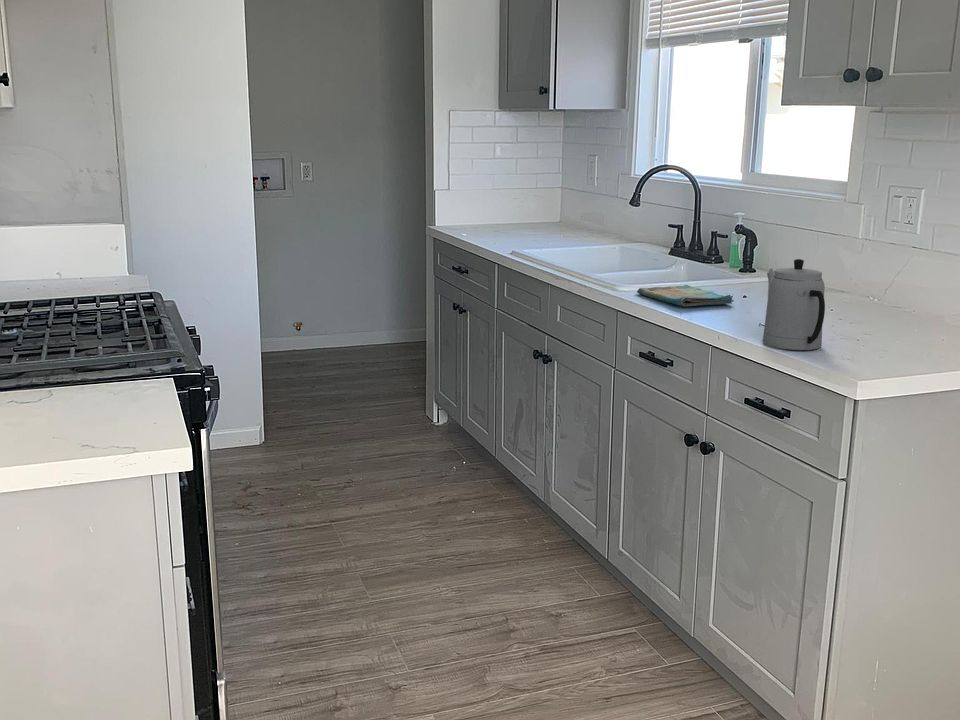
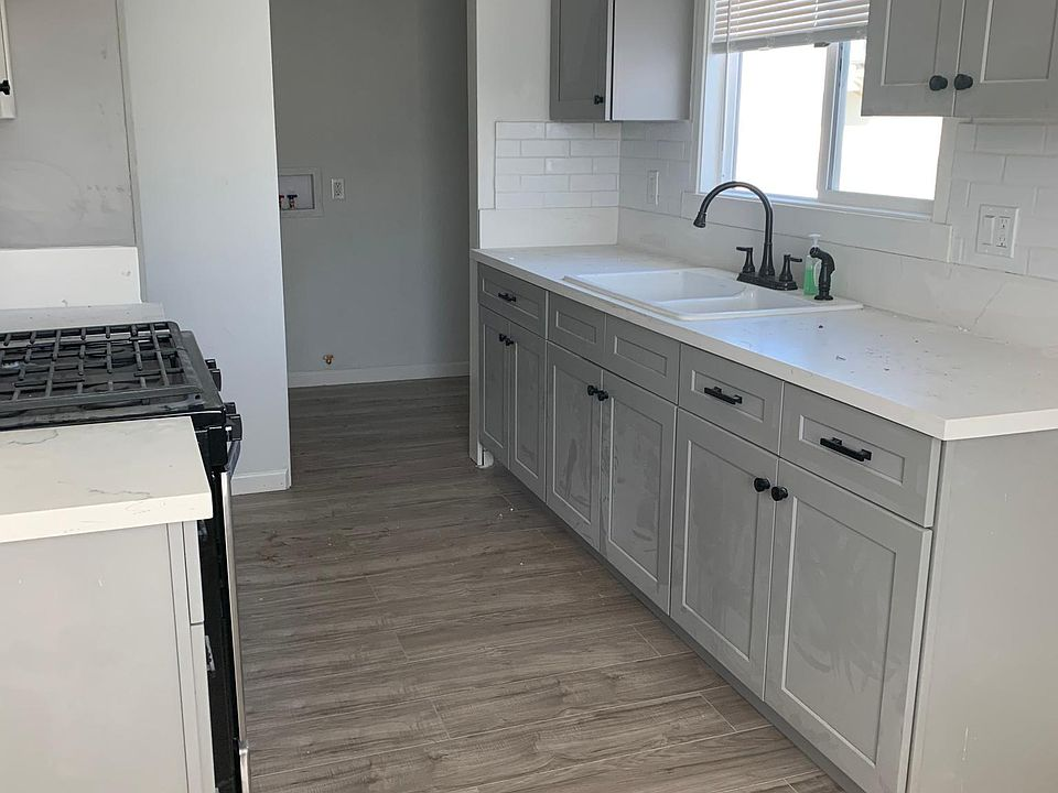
- teapot [762,258,826,351]
- dish towel [636,284,735,308]
